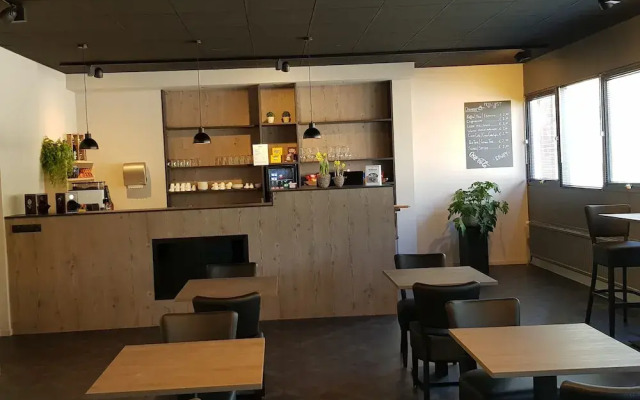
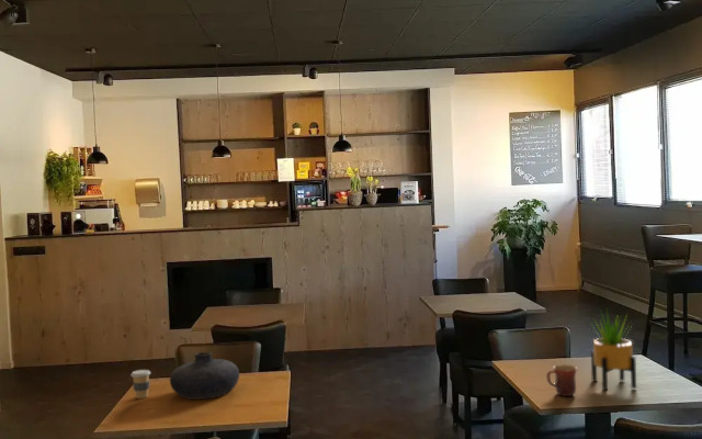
+ vase [169,351,240,401]
+ coffee cup [129,369,151,399]
+ mug [545,363,578,397]
+ potted plant [588,307,637,391]
